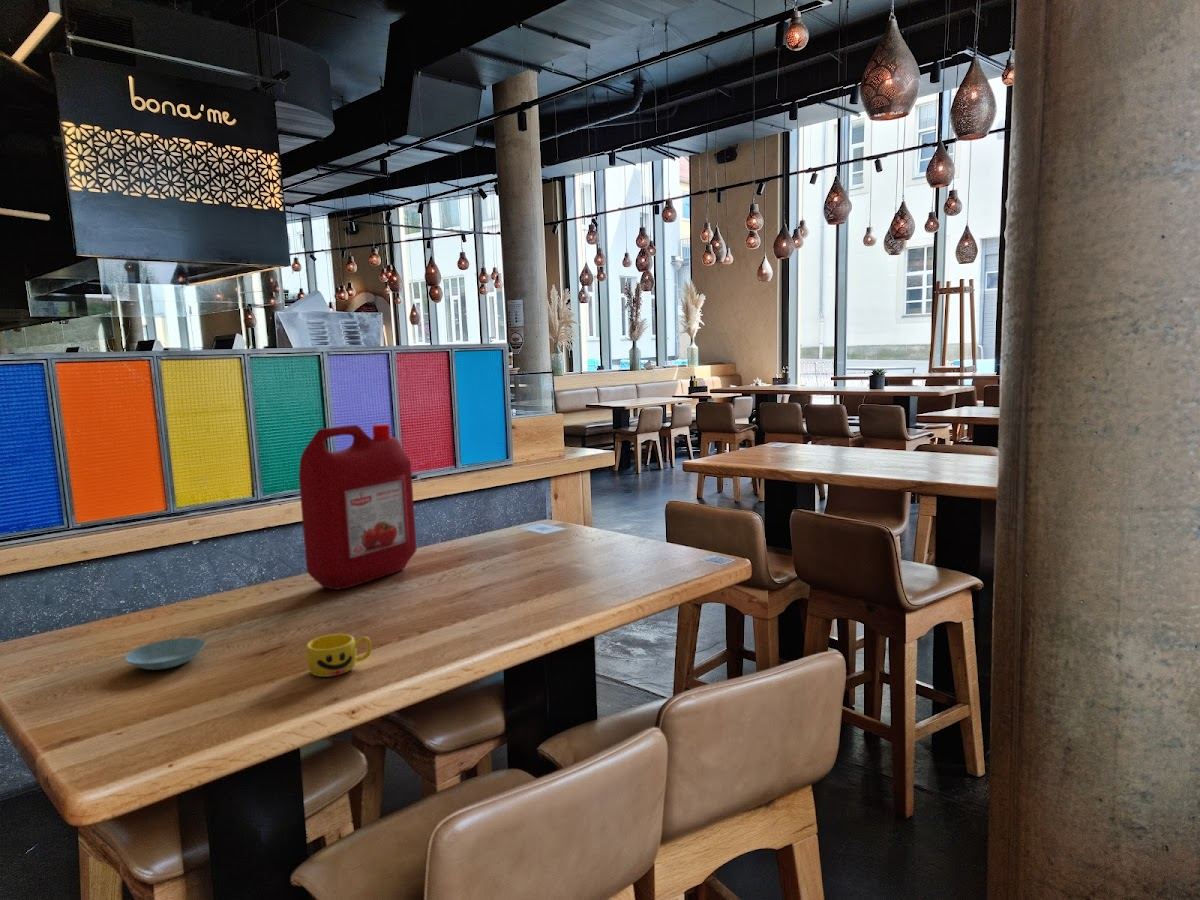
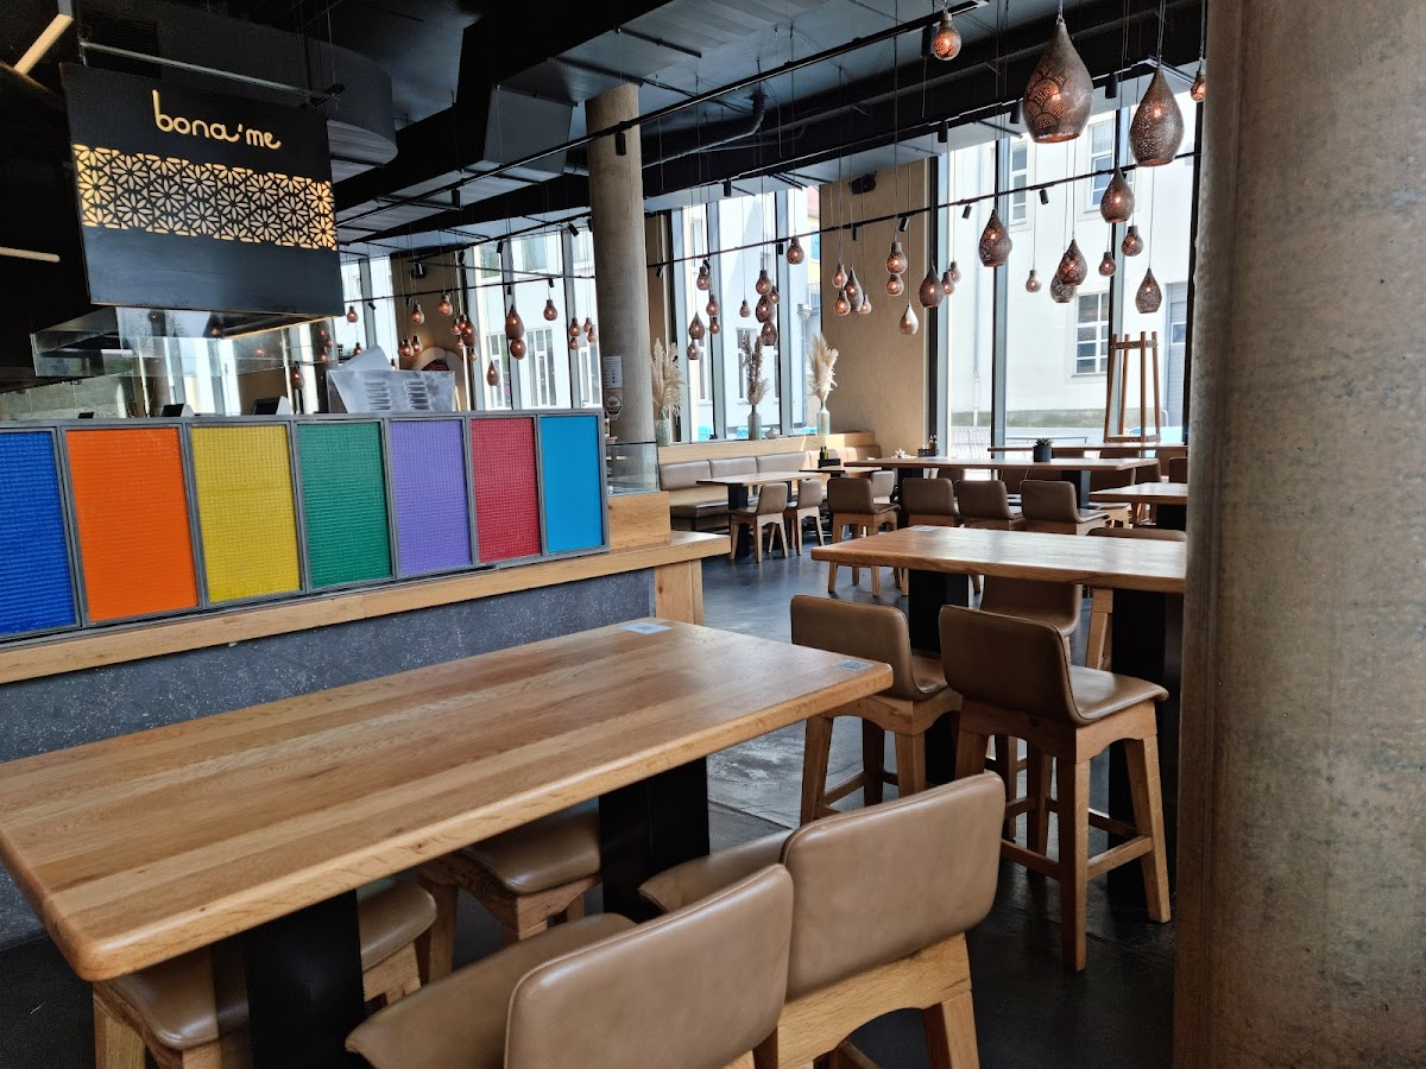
- saucer [124,637,206,671]
- cup [305,633,372,678]
- ketchup jug [298,423,417,591]
